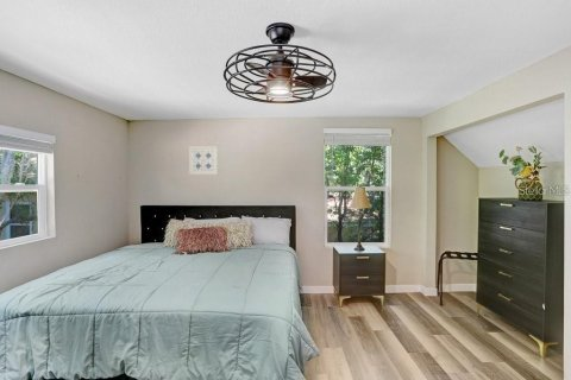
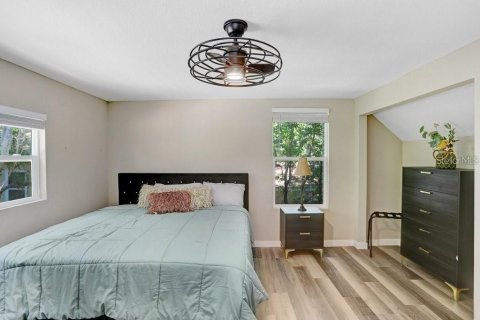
- wall art [188,145,219,176]
